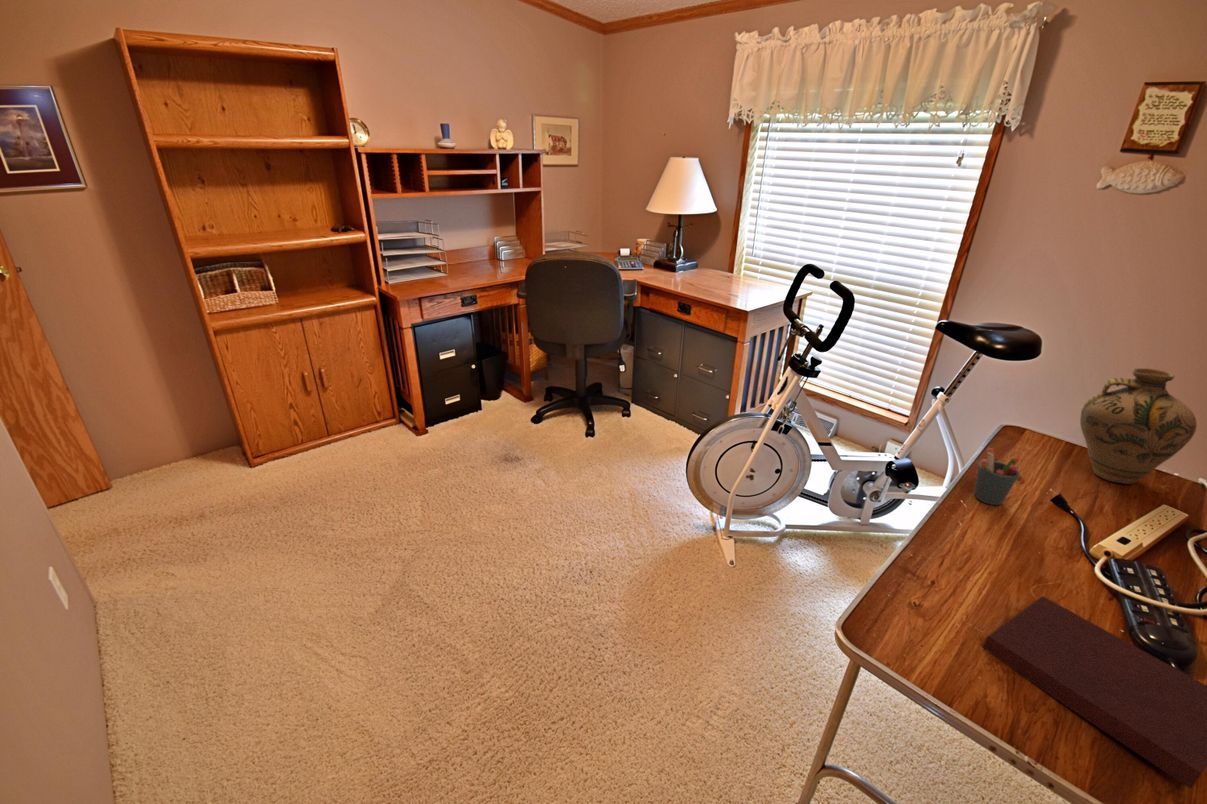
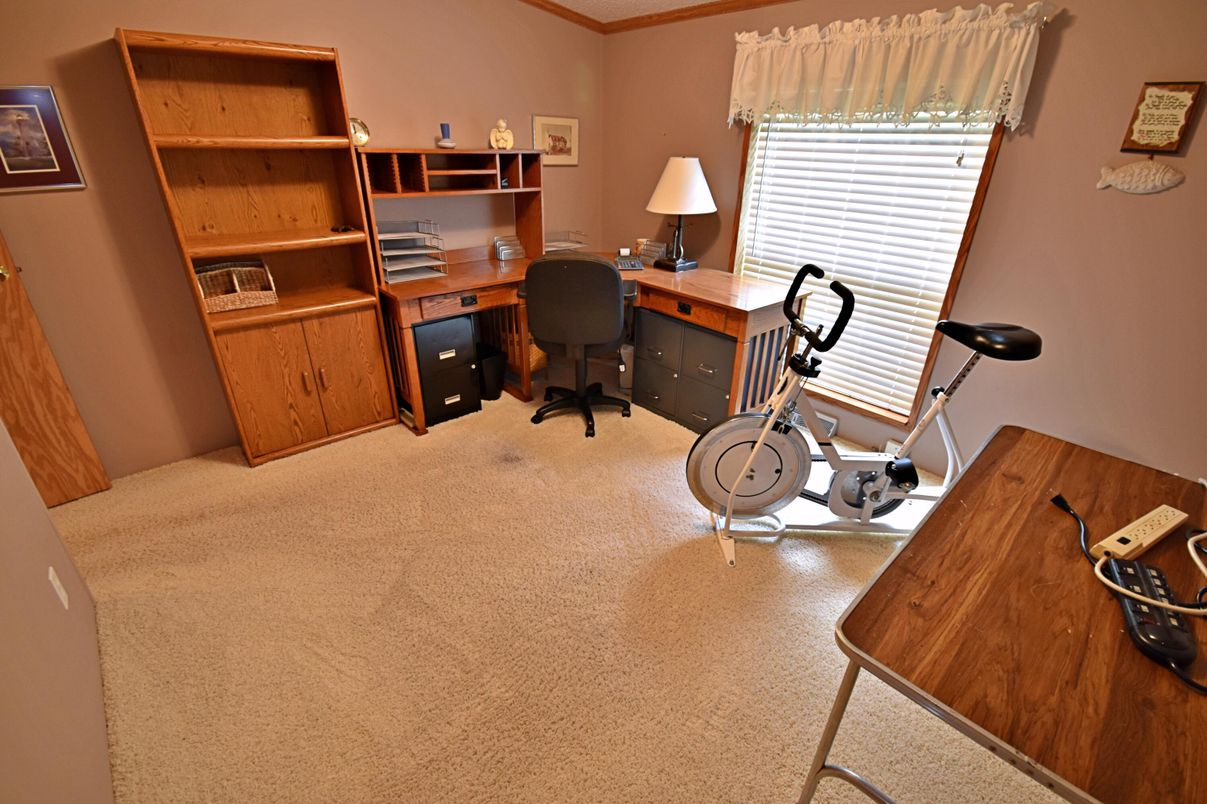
- pen holder [974,447,1021,506]
- jug [1079,367,1198,485]
- notebook [982,595,1207,790]
